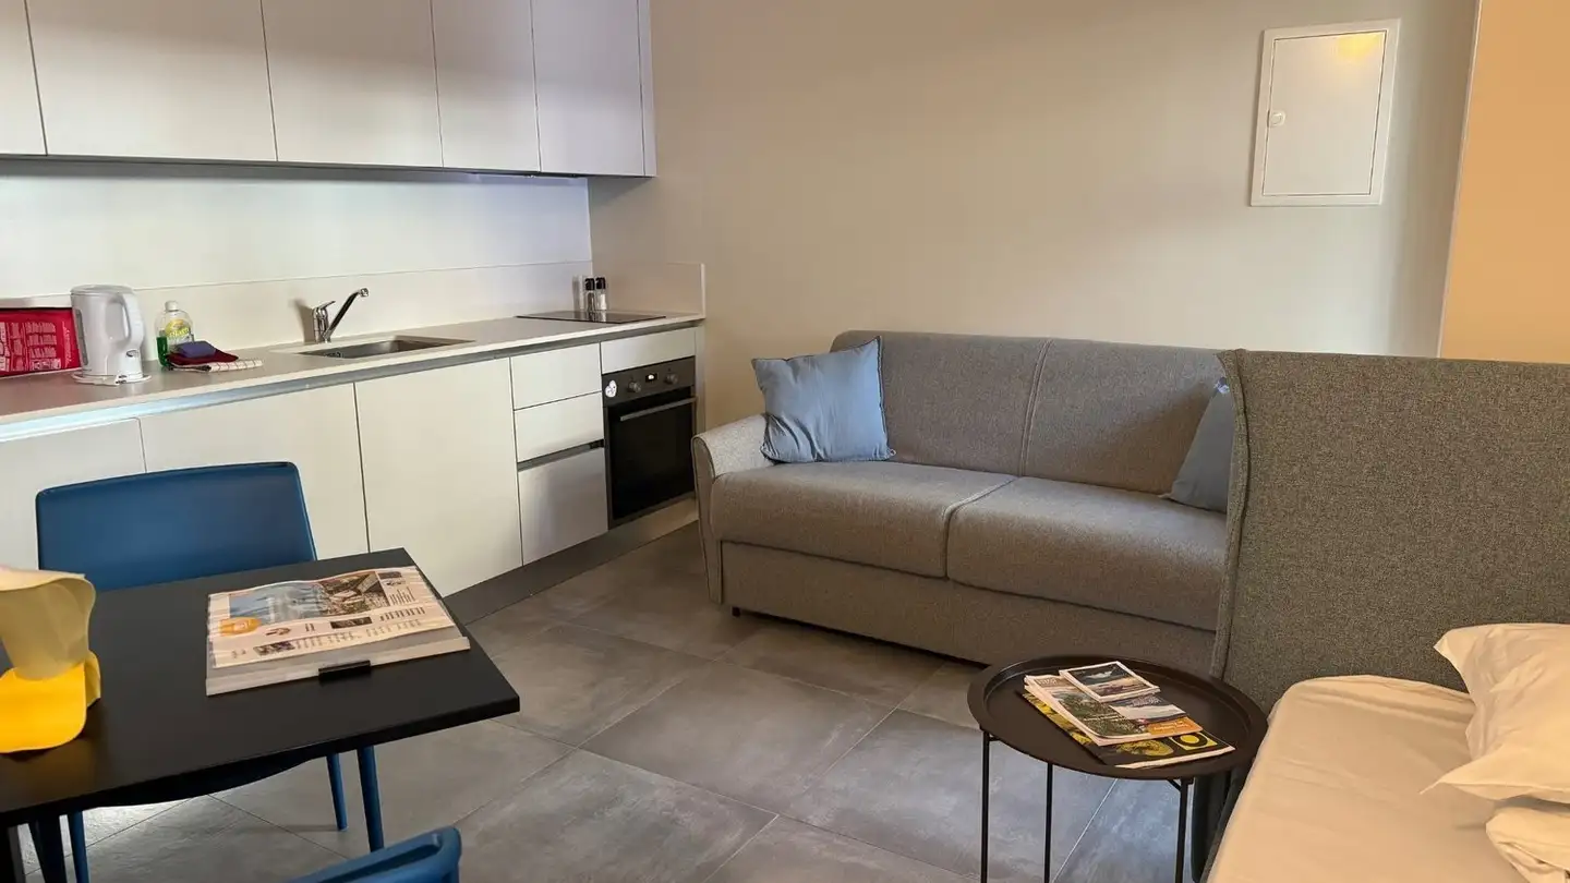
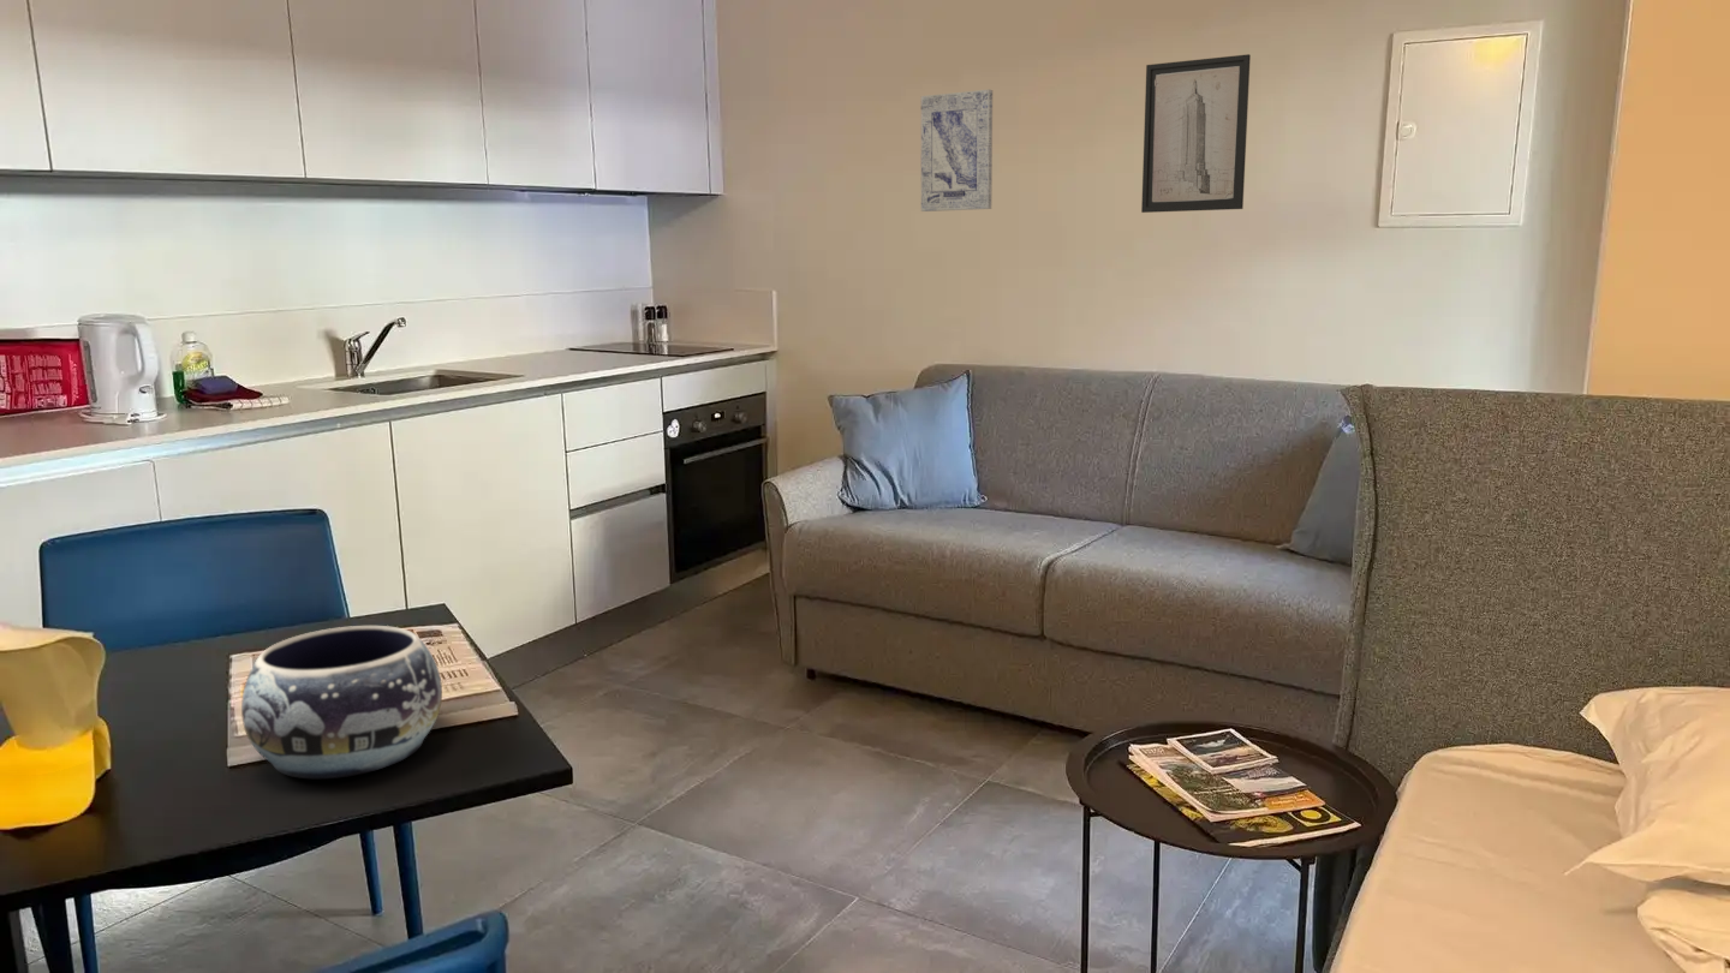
+ wall art [1140,53,1252,214]
+ decorative bowl [240,625,443,780]
+ wall art [920,89,994,213]
